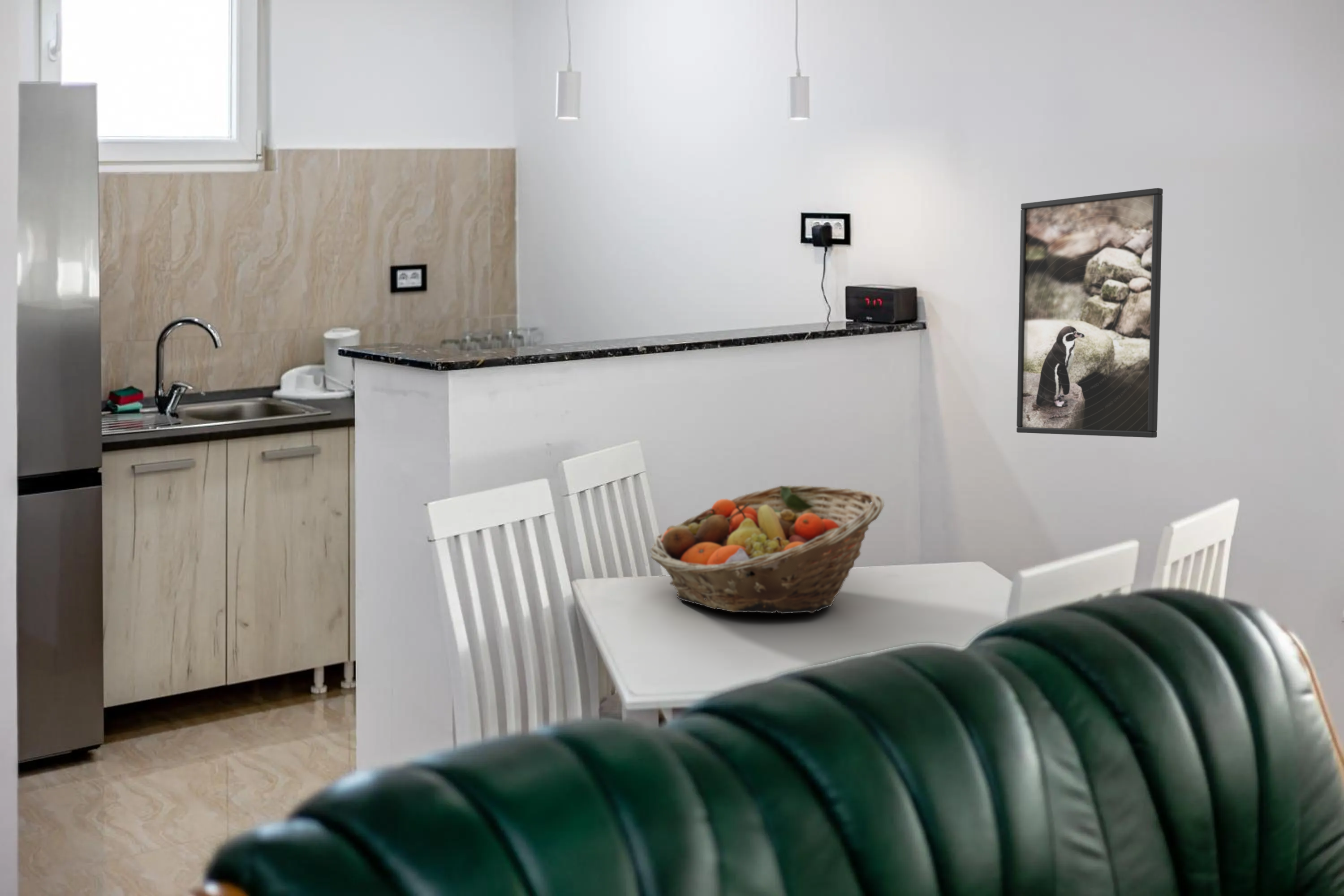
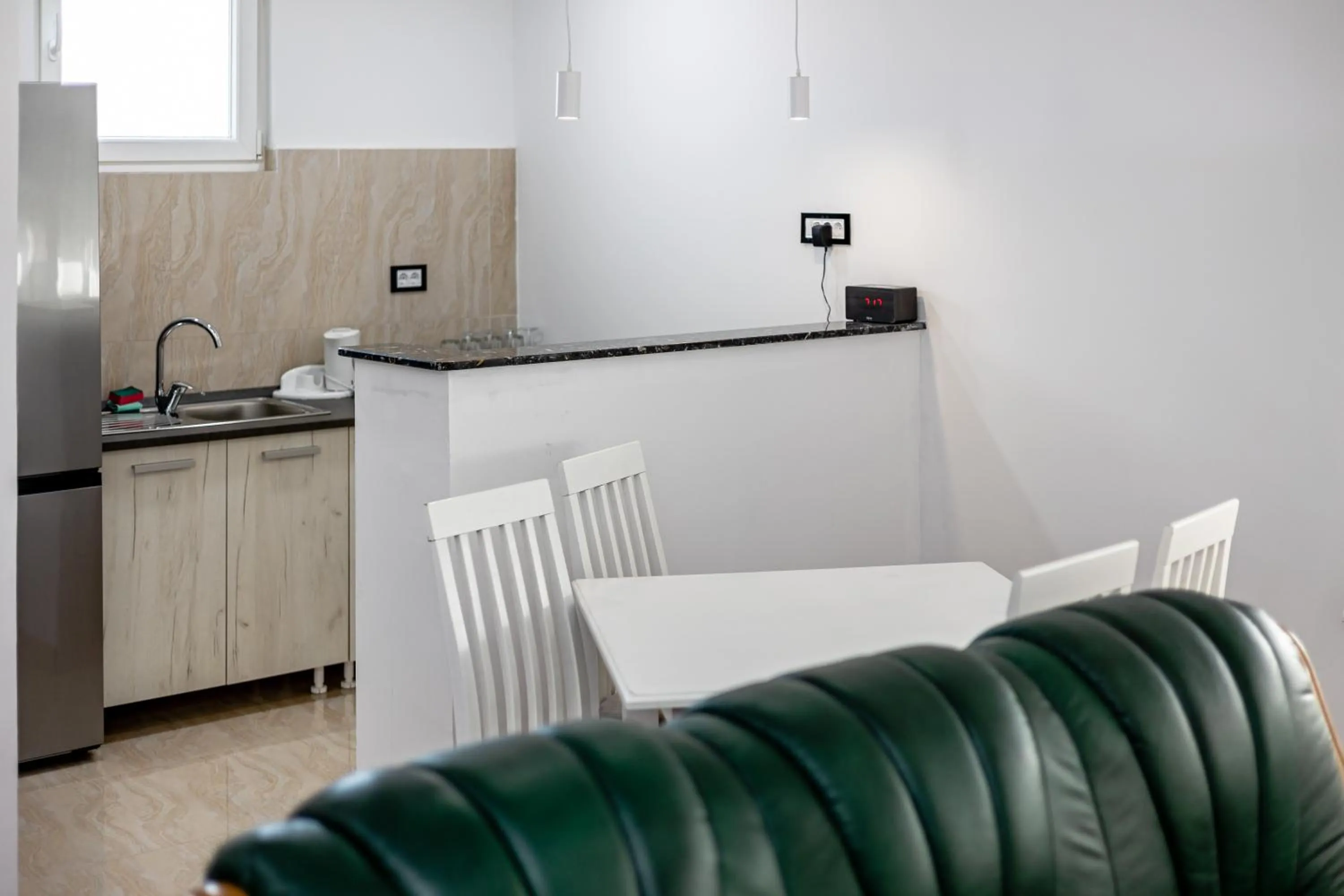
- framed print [1016,187,1163,438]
- fruit basket [649,485,885,614]
